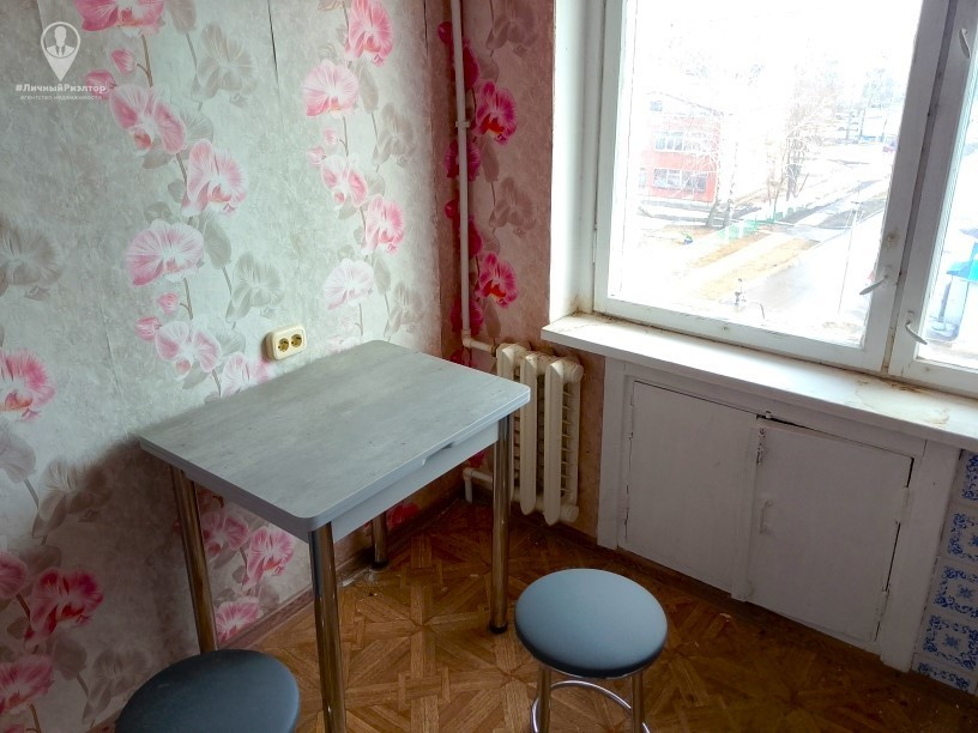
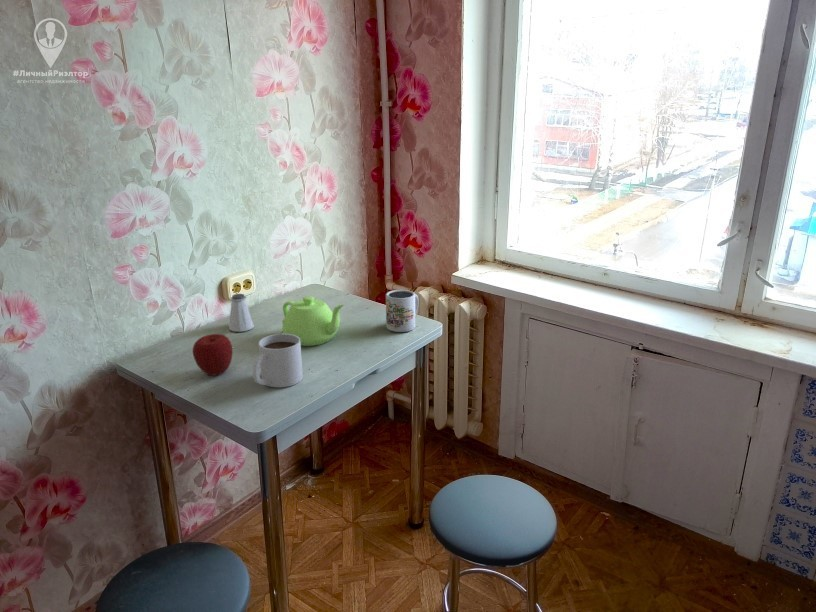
+ teapot [281,295,345,347]
+ saltshaker [228,293,255,333]
+ mug [252,333,304,388]
+ apple [192,333,233,376]
+ mug [385,289,420,333]
